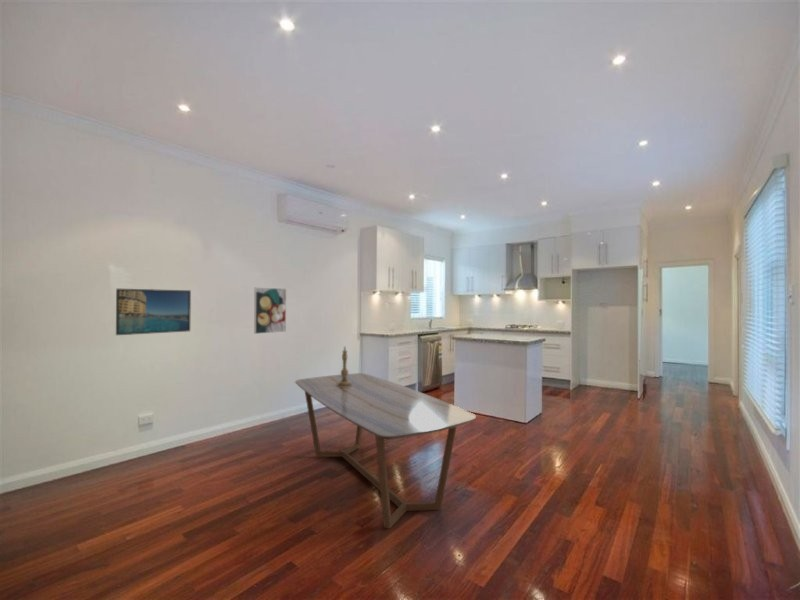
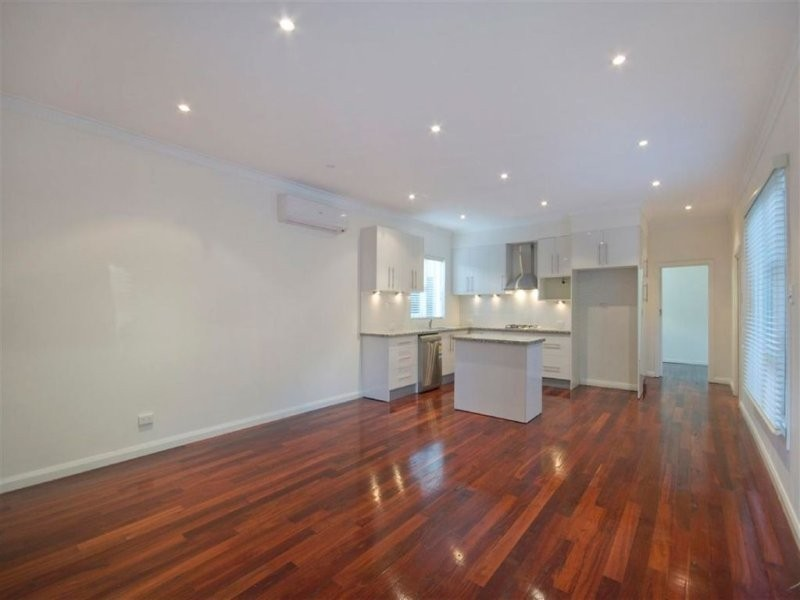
- candlestick [336,346,353,387]
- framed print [253,287,287,335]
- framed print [115,288,192,336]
- dining table [294,372,477,530]
